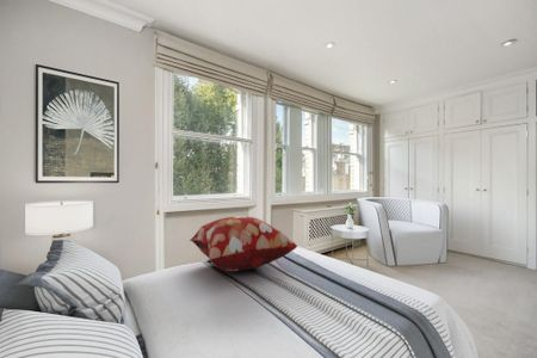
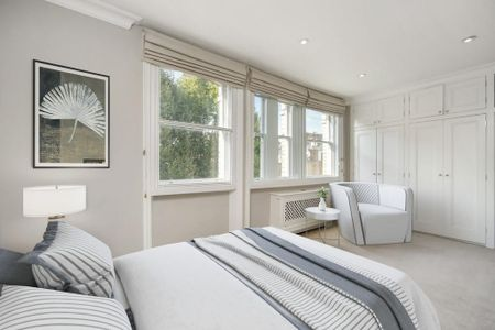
- decorative pillow [189,215,298,272]
